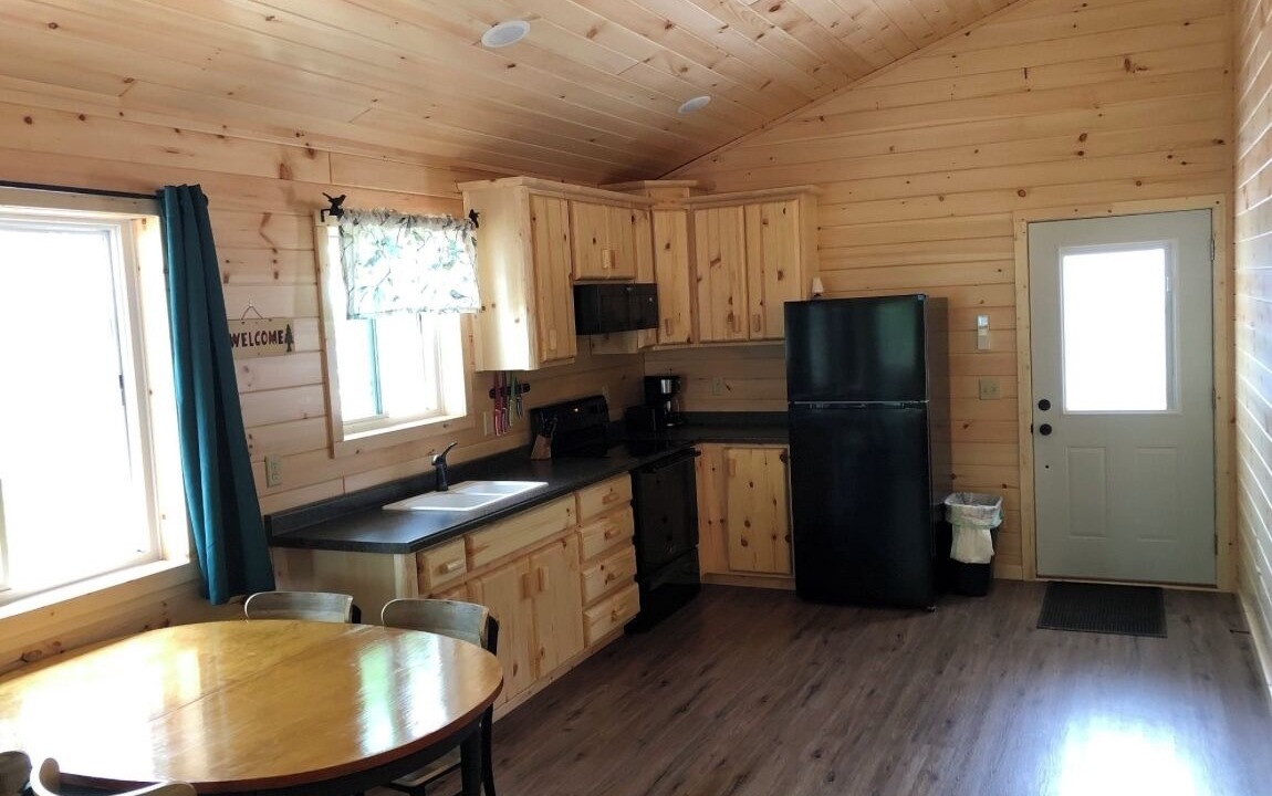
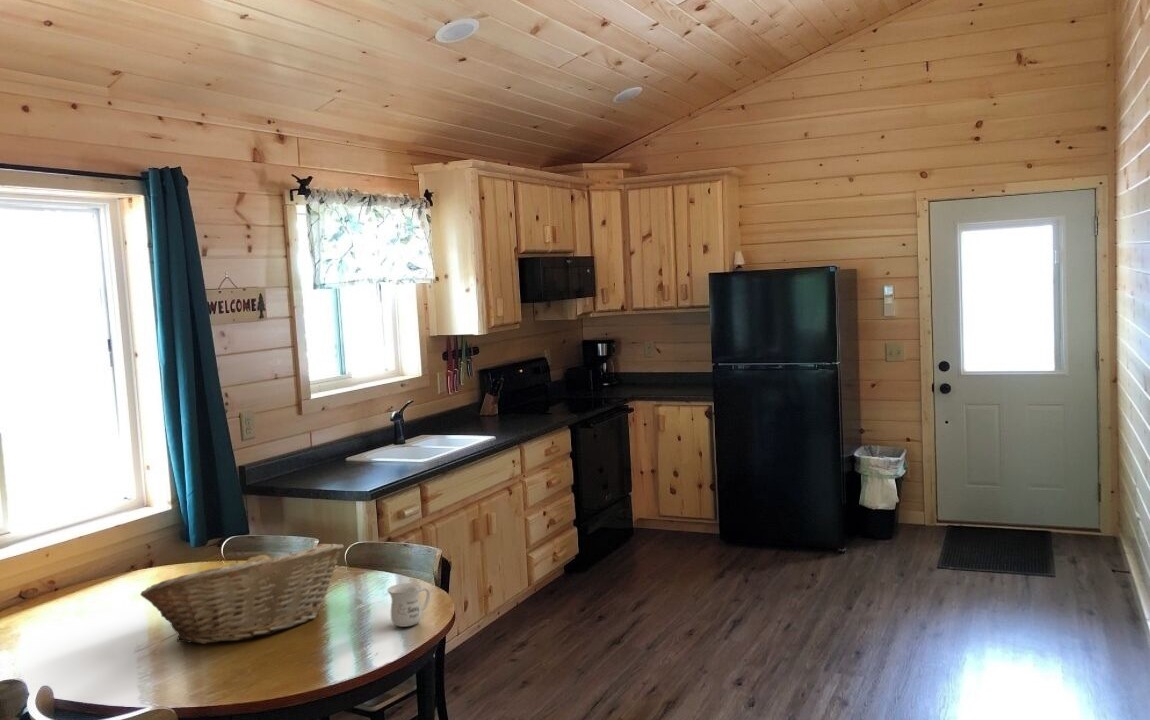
+ fruit basket [139,543,345,645]
+ mug [386,582,431,628]
